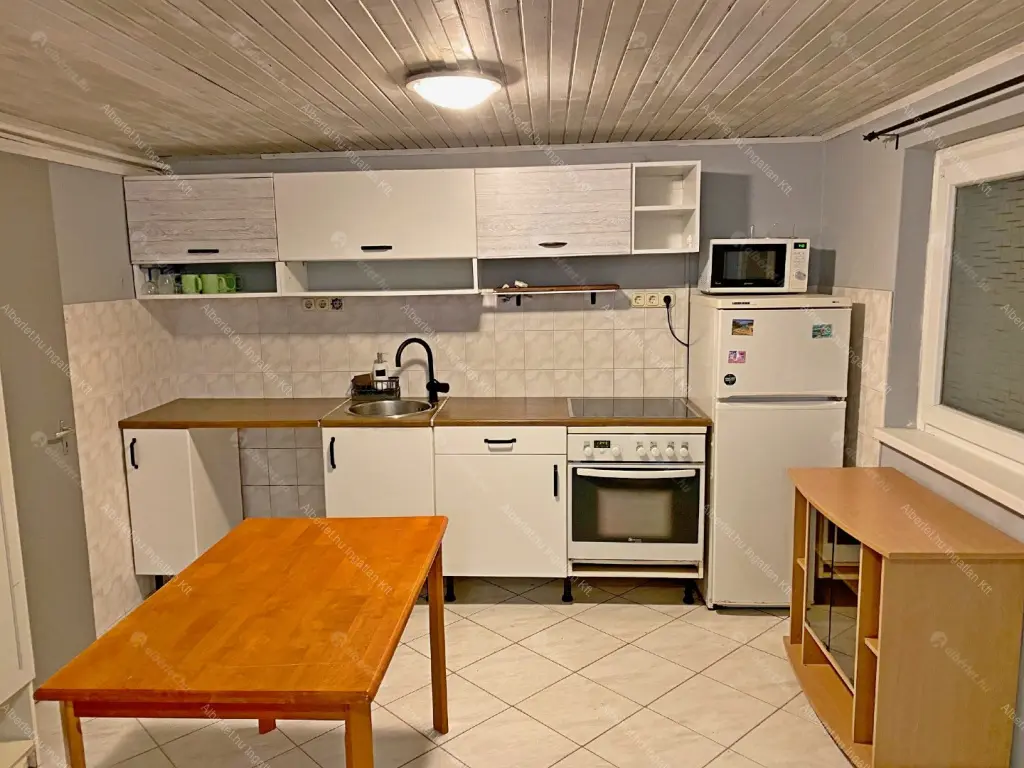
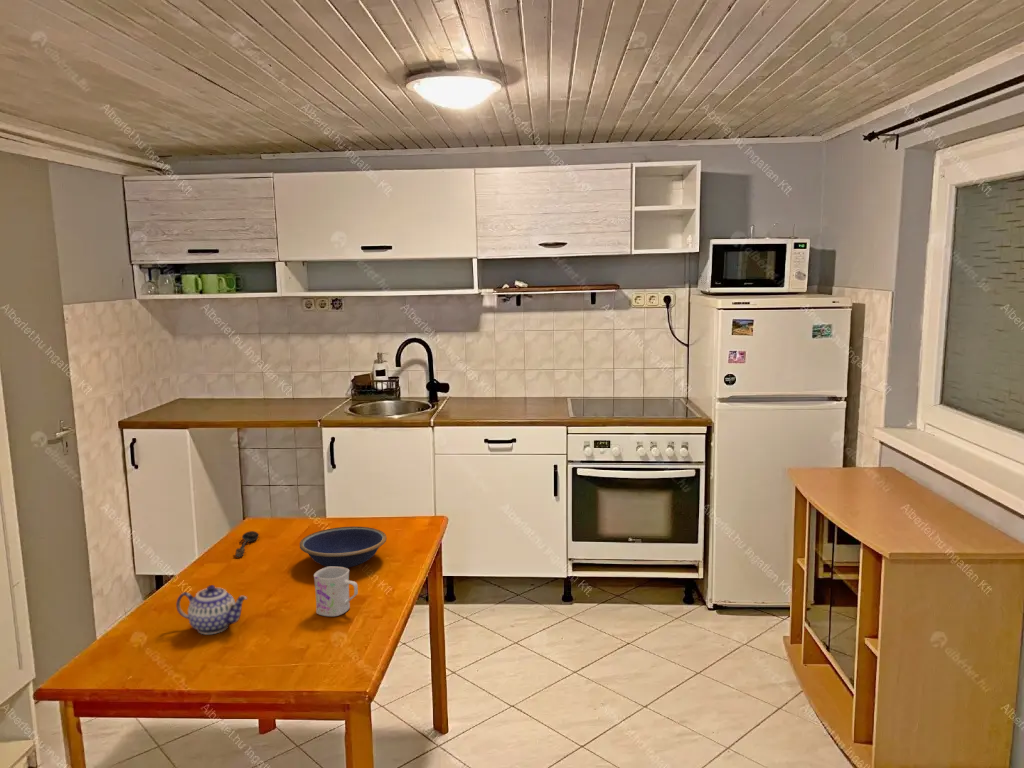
+ spoon [234,530,260,558]
+ teapot [175,584,248,635]
+ mug [313,566,359,617]
+ bowl [299,526,387,568]
